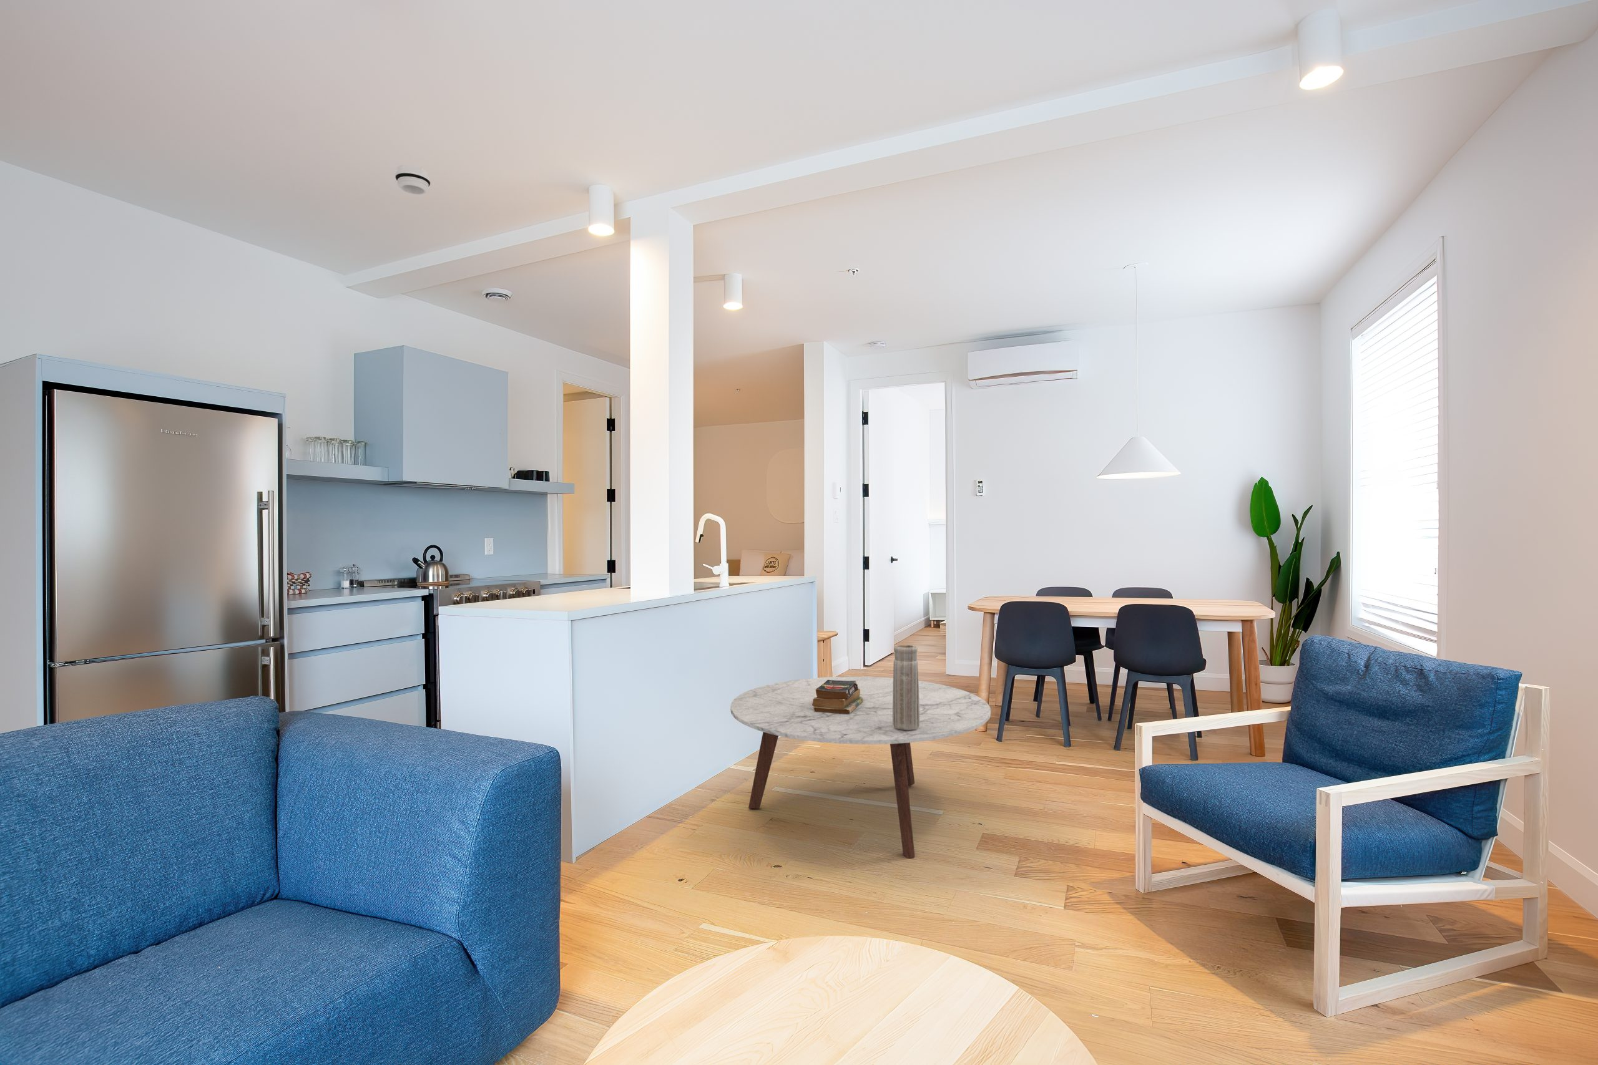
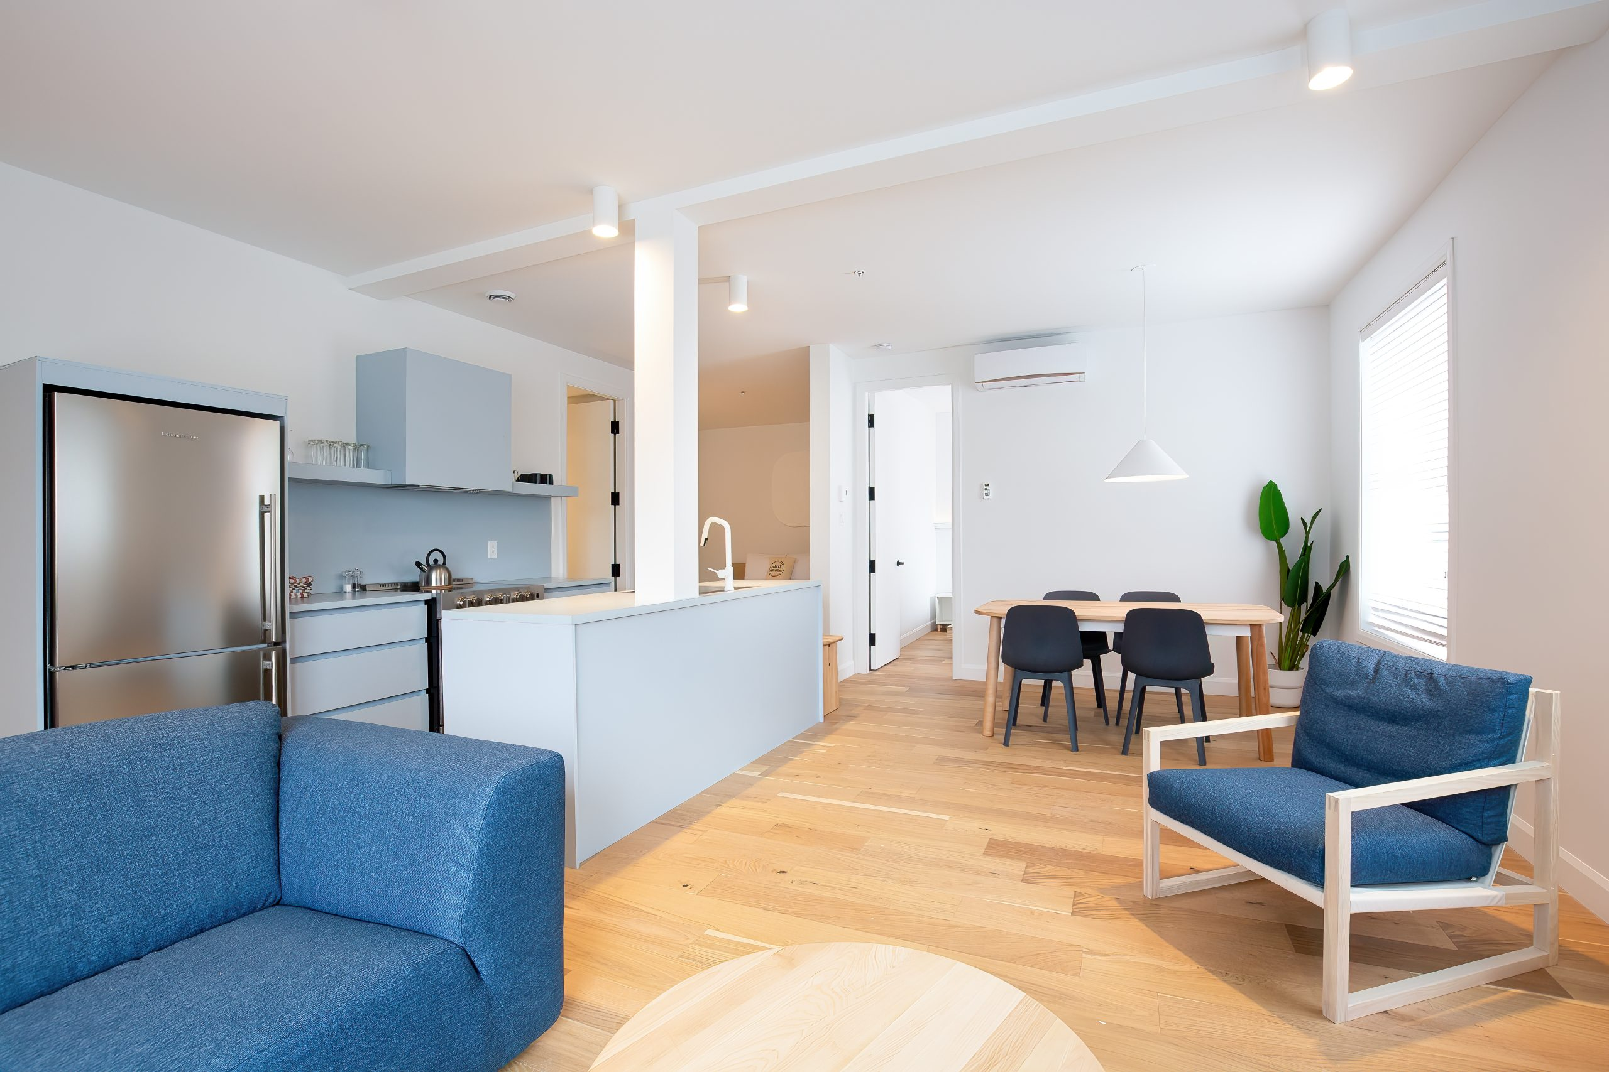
- books [812,680,863,713]
- smoke detector [395,164,432,195]
- vase [893,644,919,730]
- coffee table [730,675,992,859]
